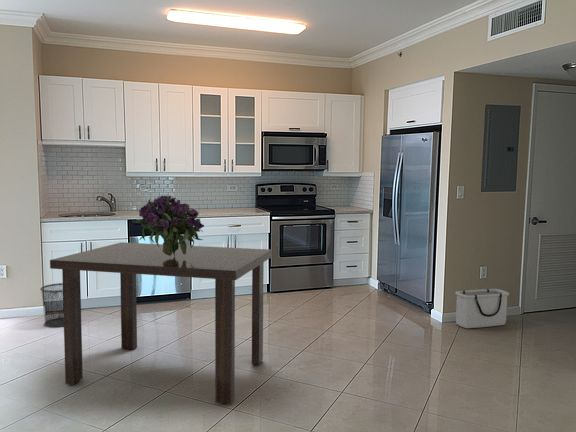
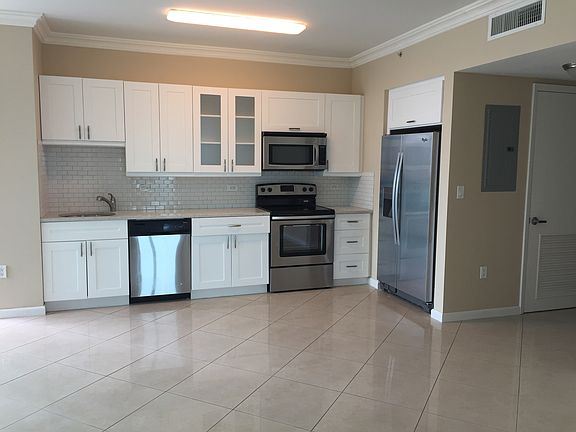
- waste bin [39,282,64,328]
- dining table [49,241,273,405]
- storage bin [454,288,510,329]
- bouquet [131,194,205,256]
